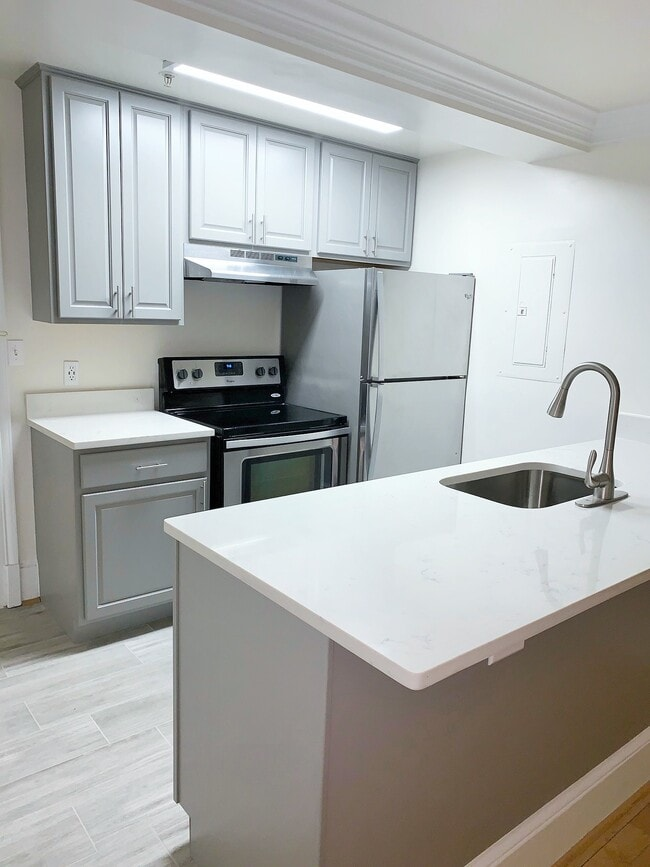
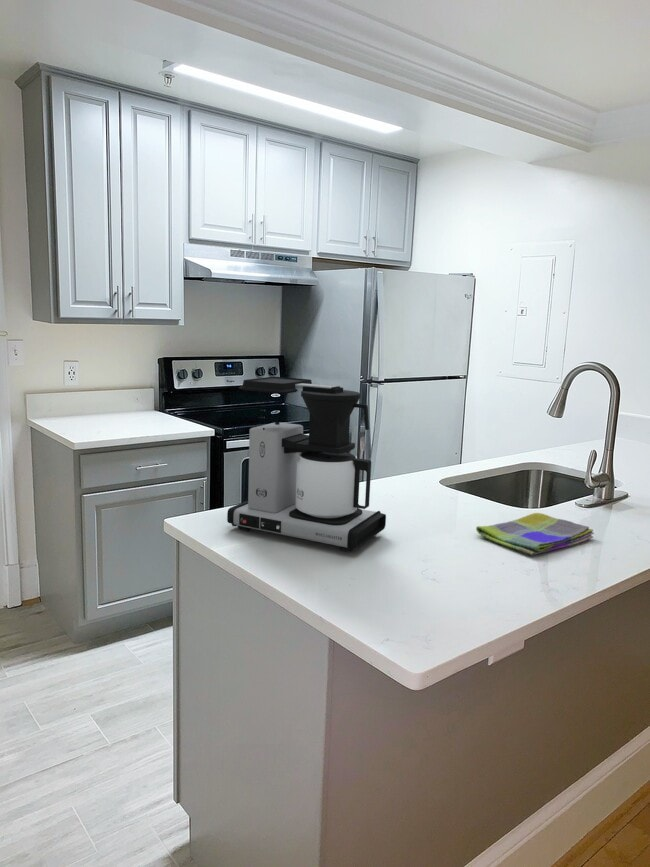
+ dish towel [475,512,595,556]
+ coffee maker [226,376,387,553]
